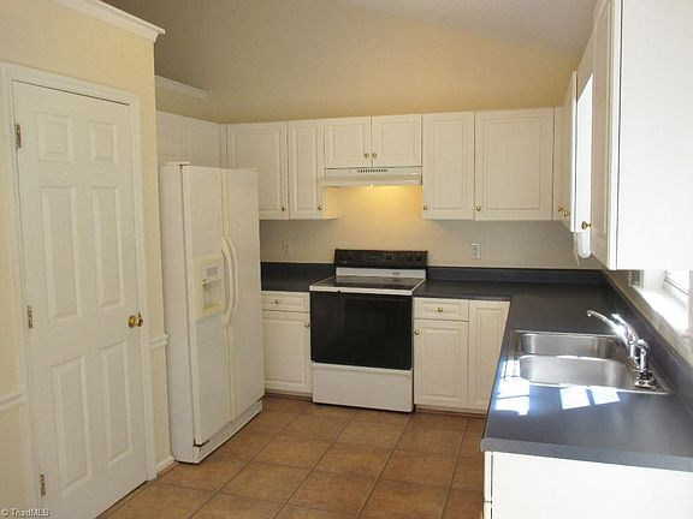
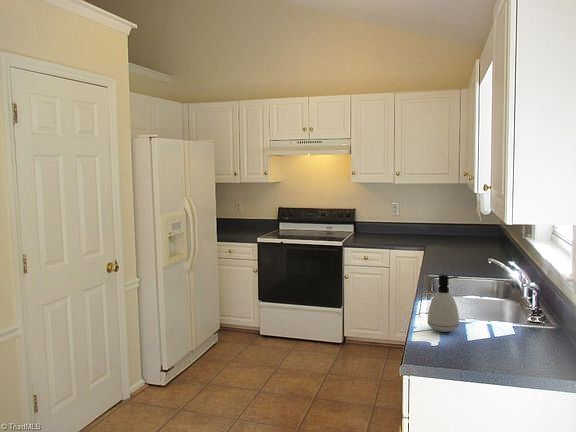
+ soap dispenser [426,274,460,333]
